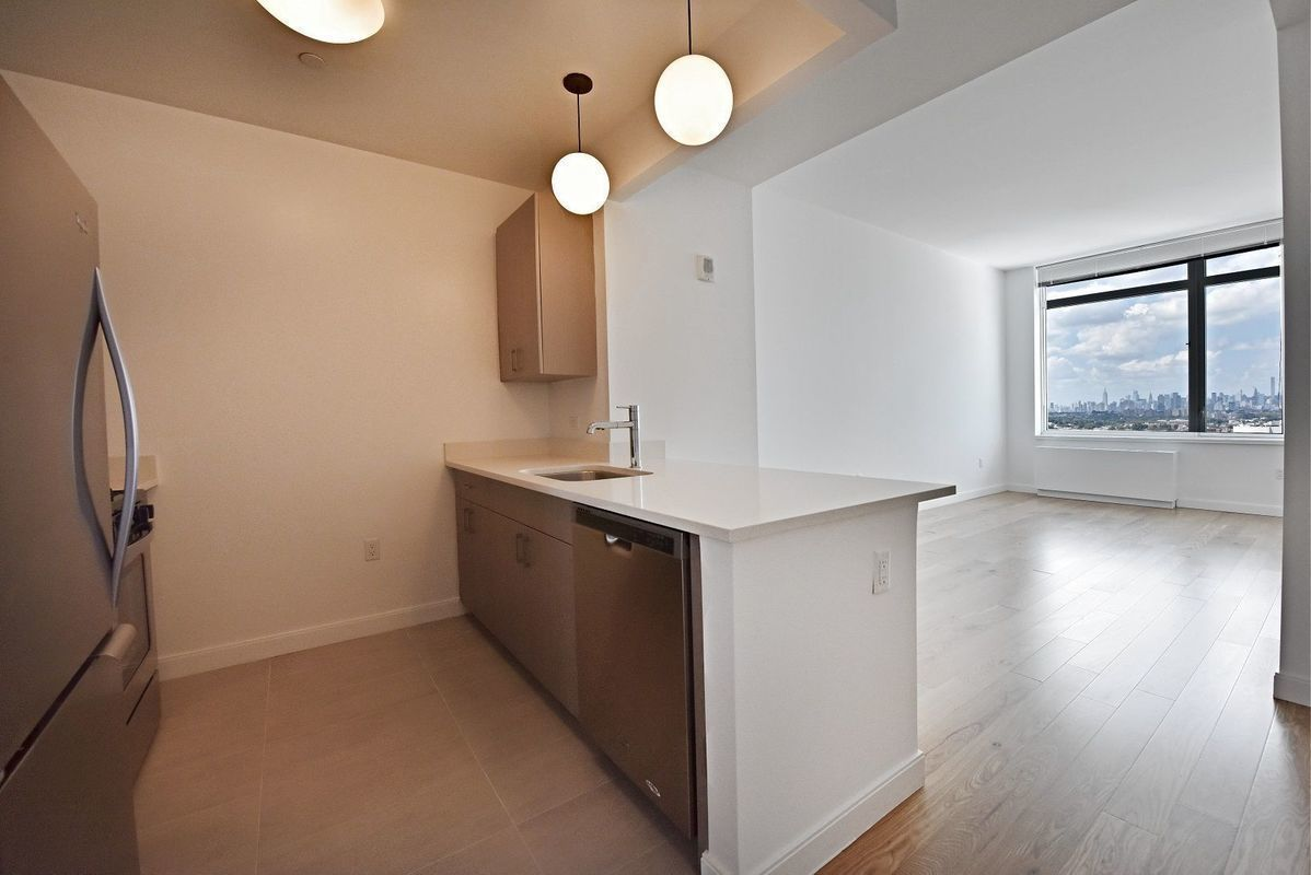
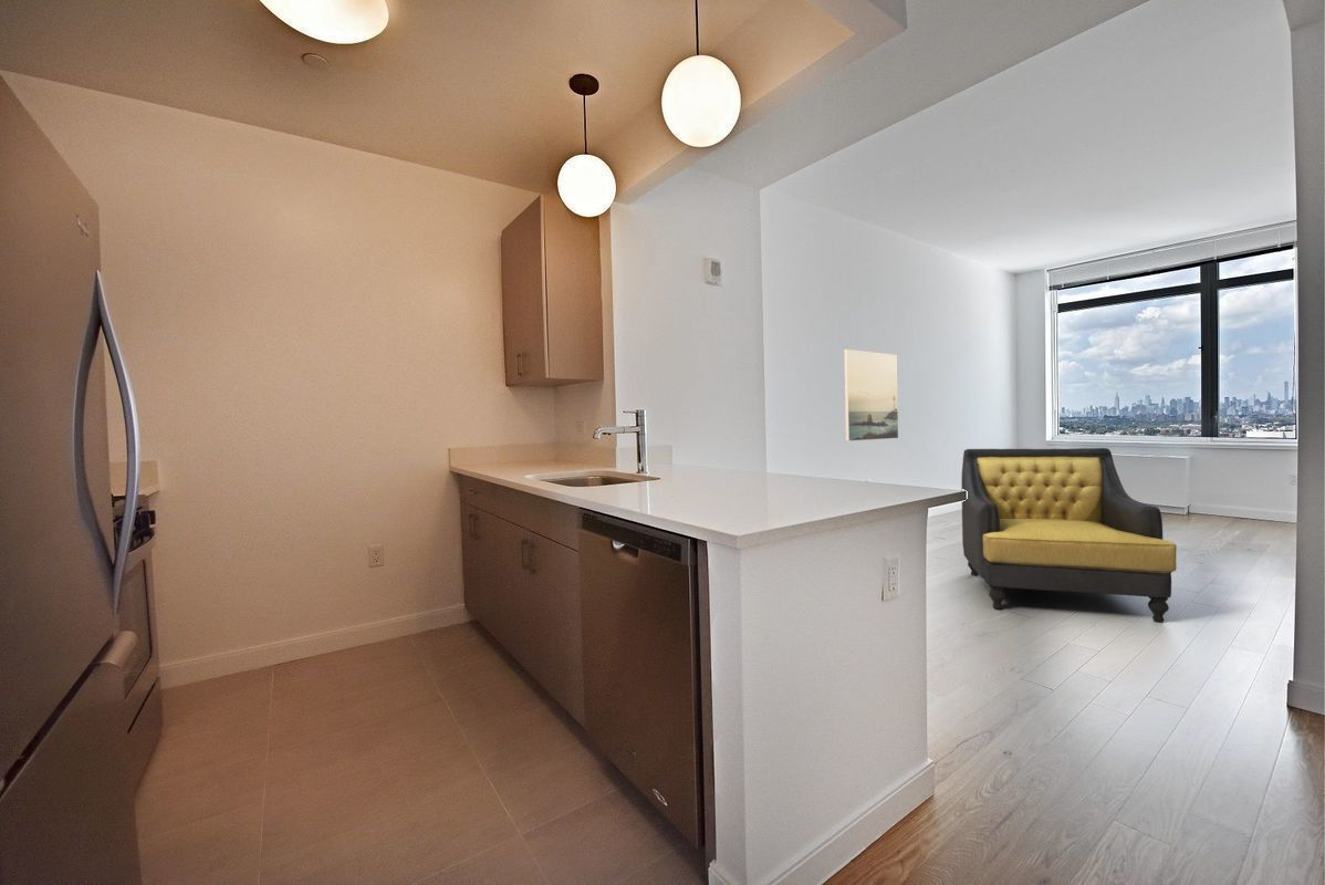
+ armchair [960,447,1178,623]
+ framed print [843,348,899,442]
